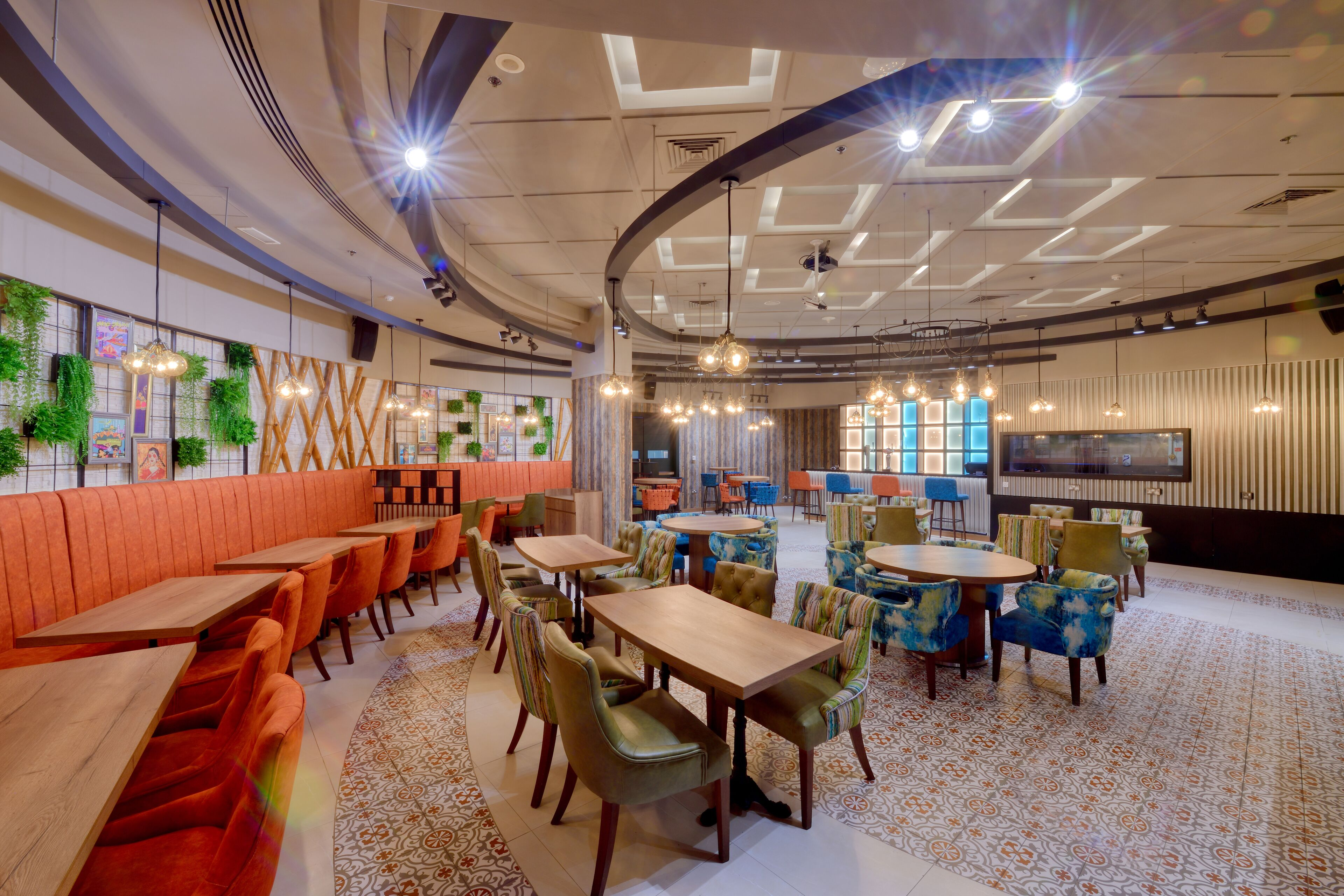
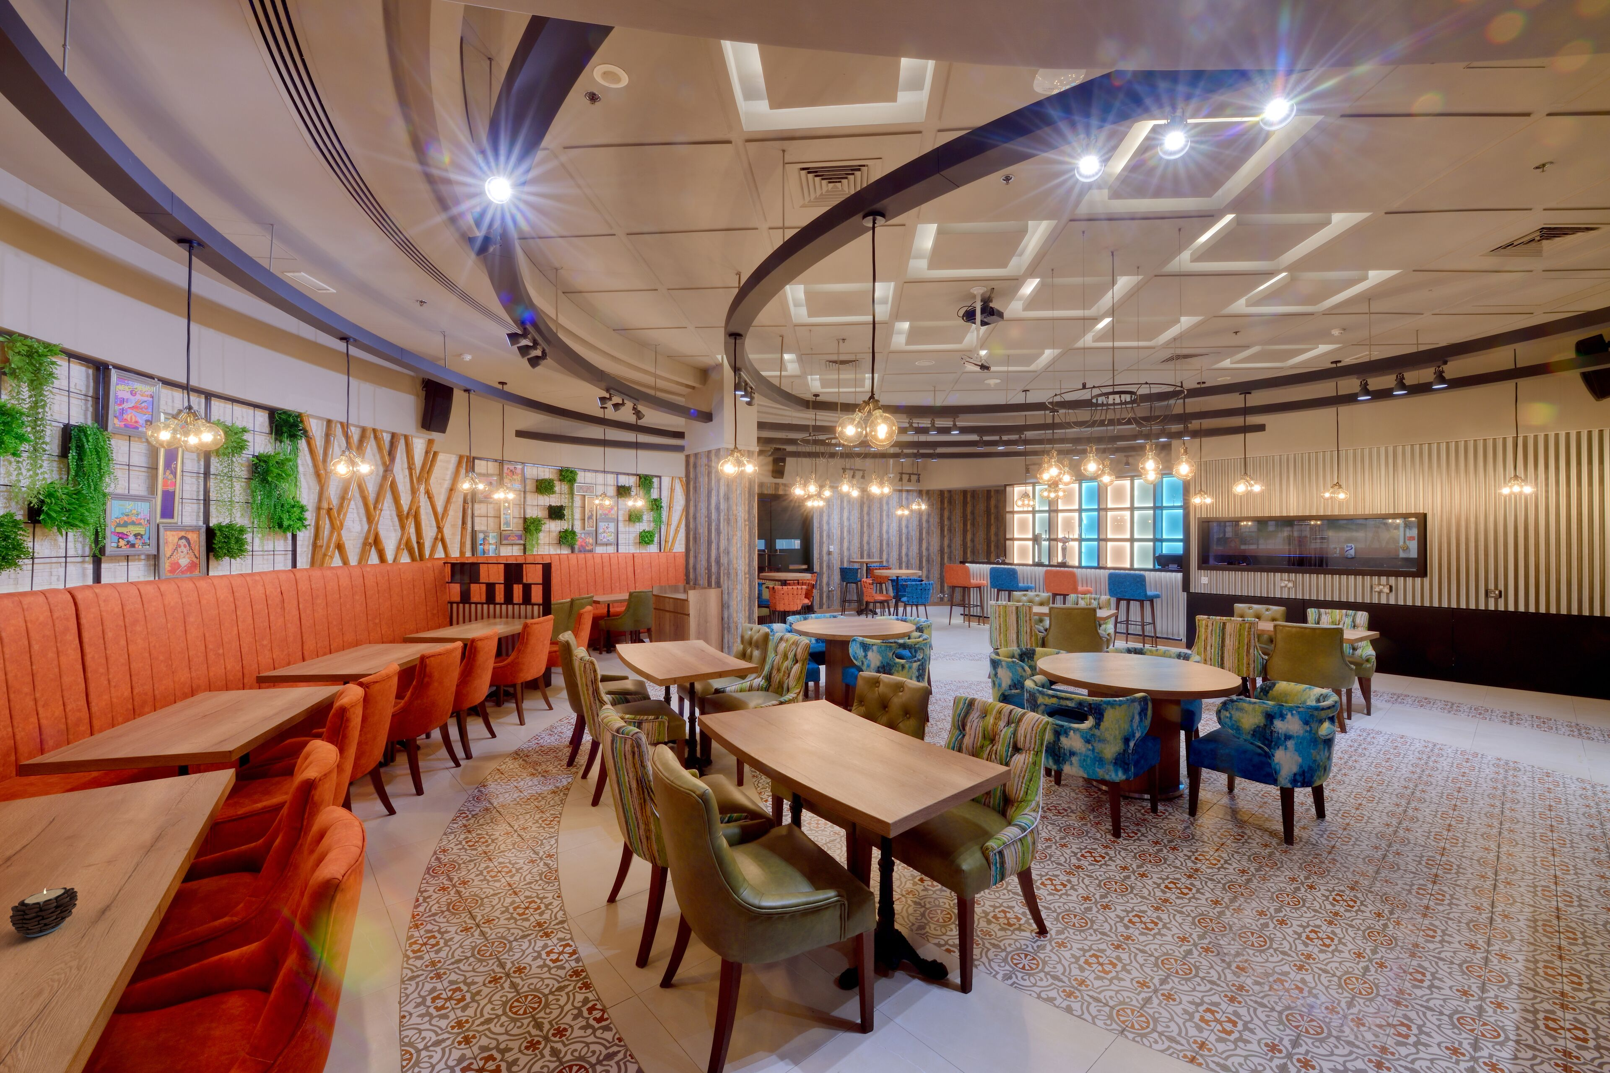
+ candle [10,887,78,938]
